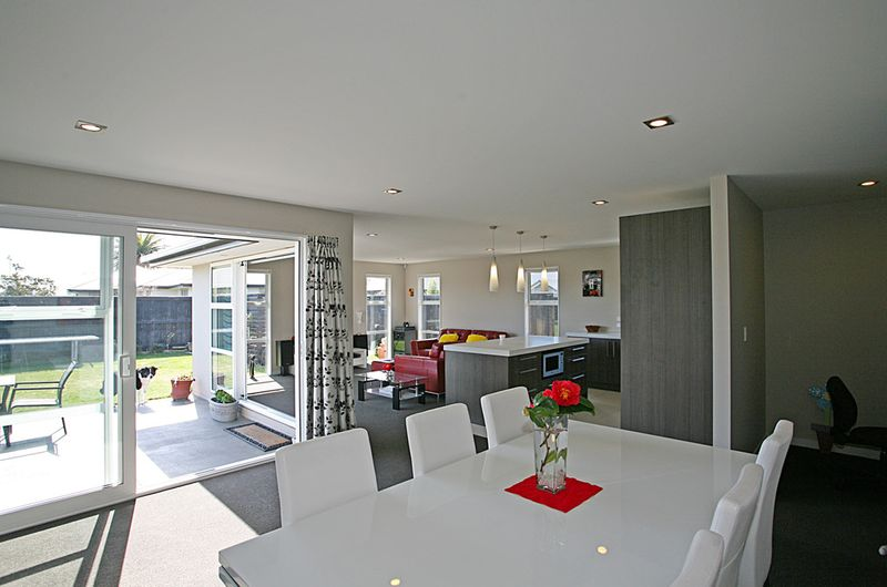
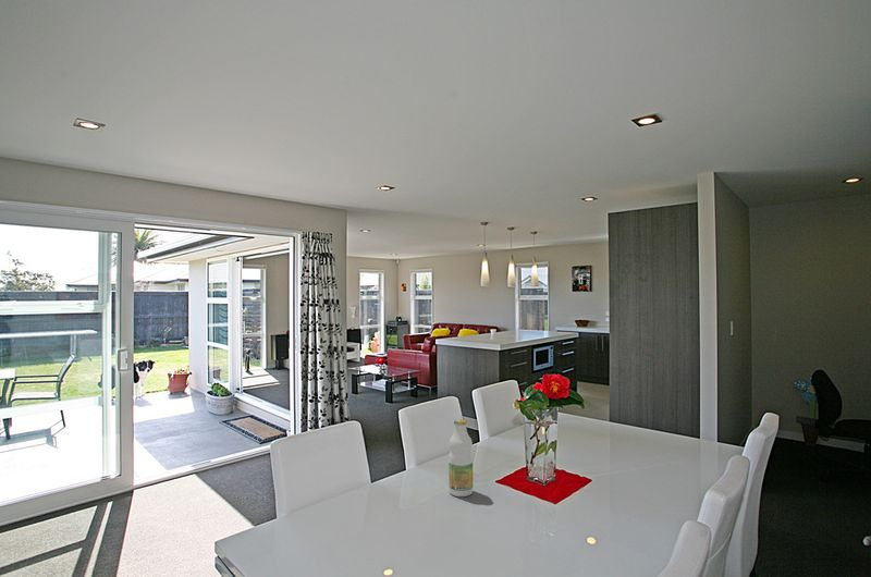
+ bottle [447,418,474,498]
